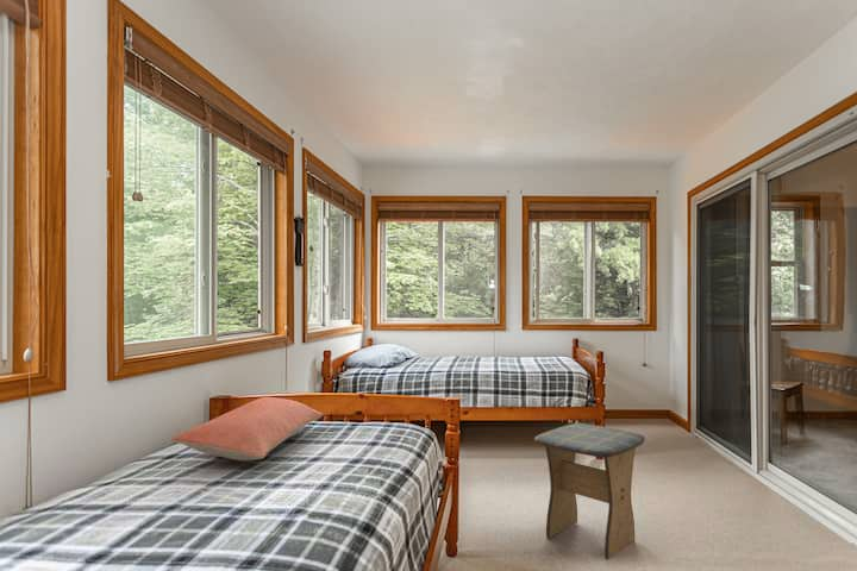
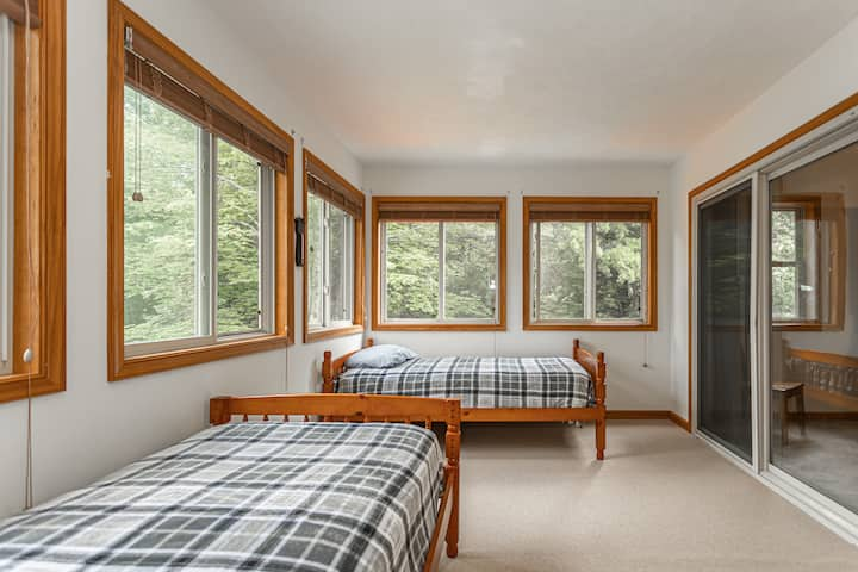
- stool [533,422,646,560]
- pillow [171,396,325,462]
